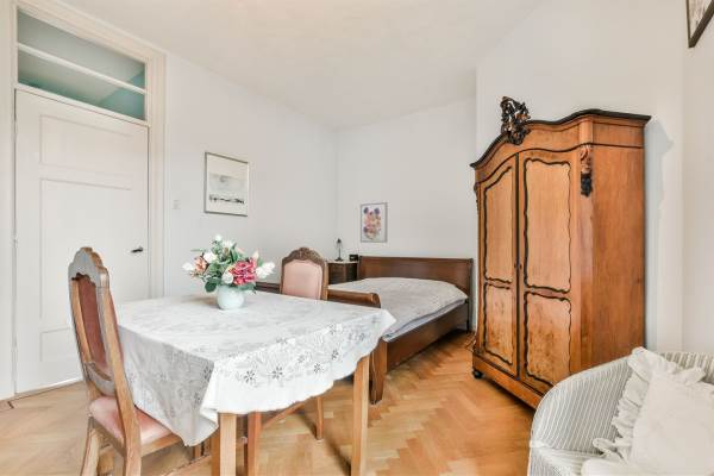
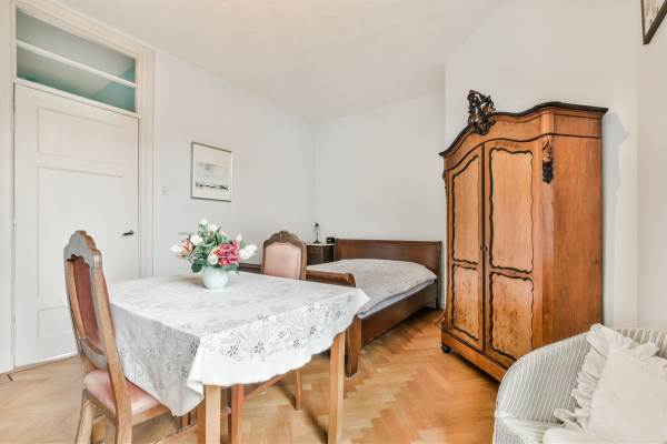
- wall art [359,201,388,244]
